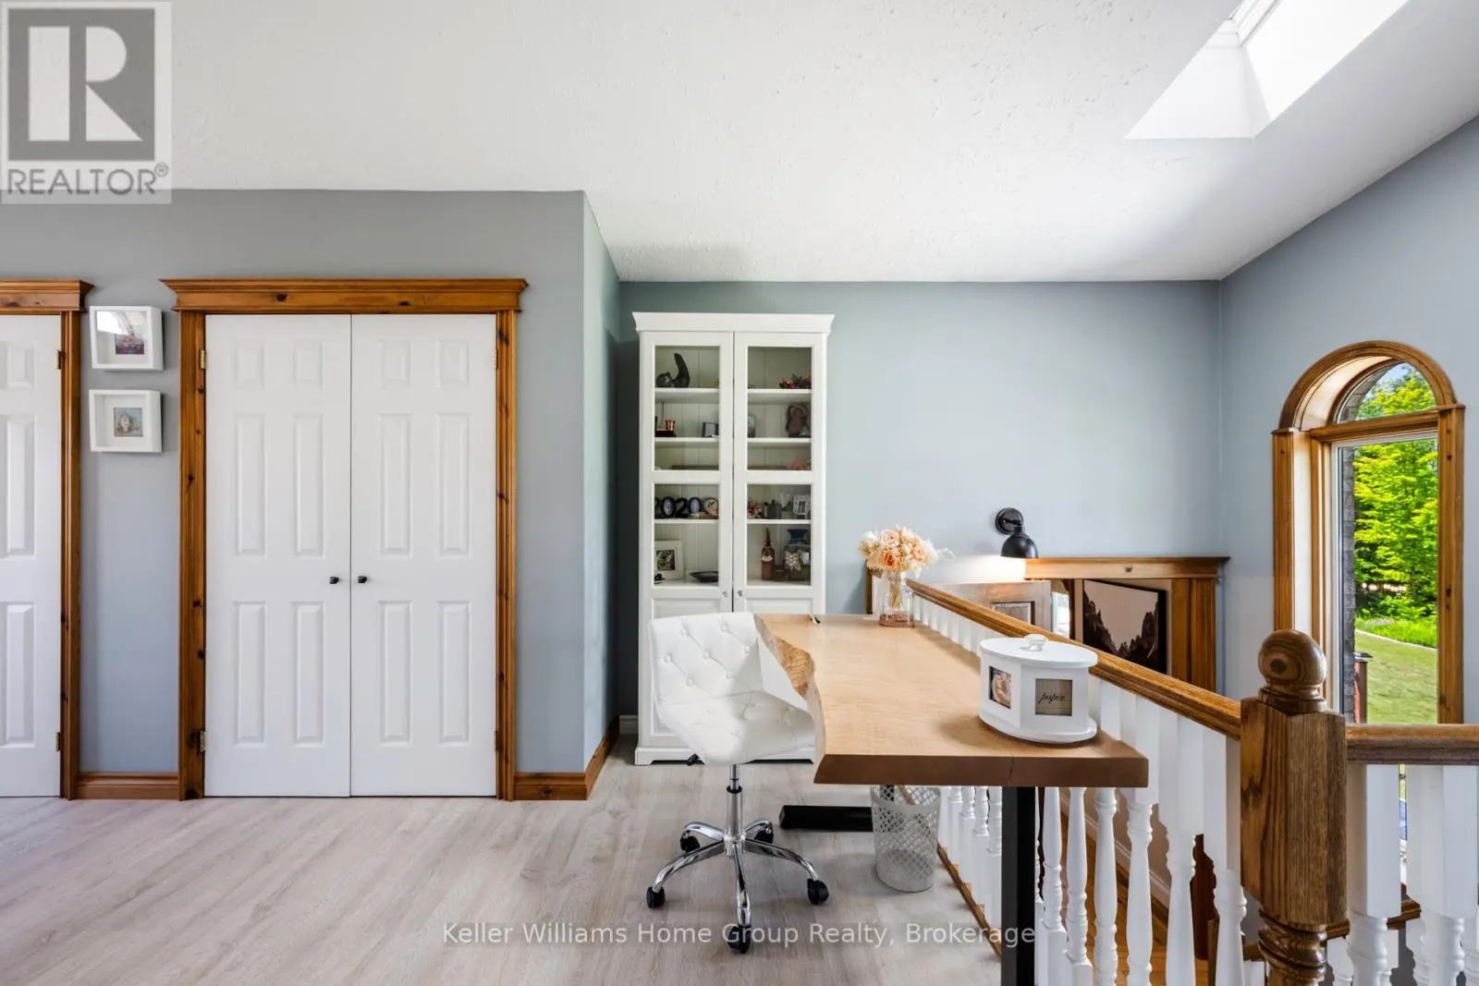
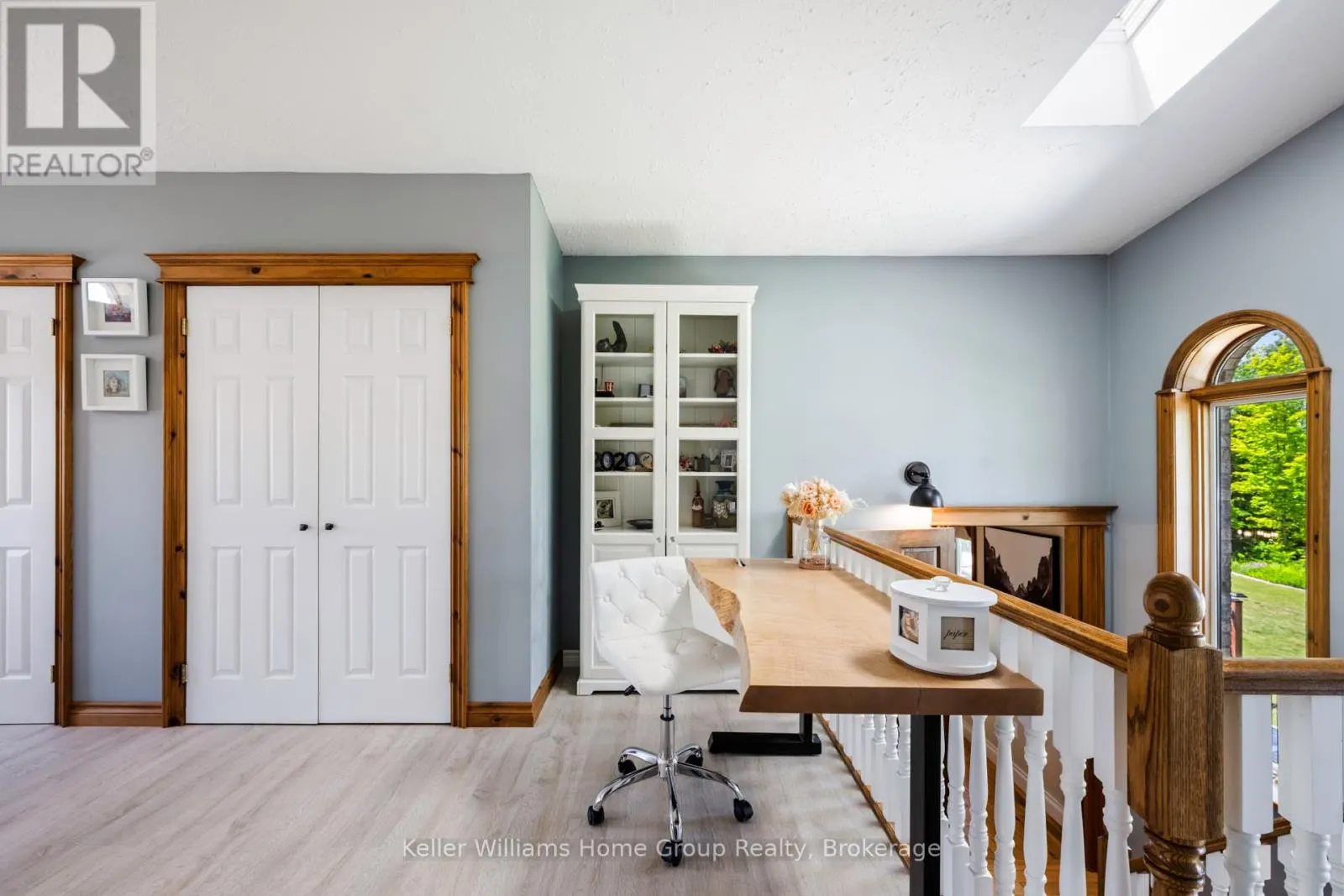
- wastebasket [869,786,943,892]
